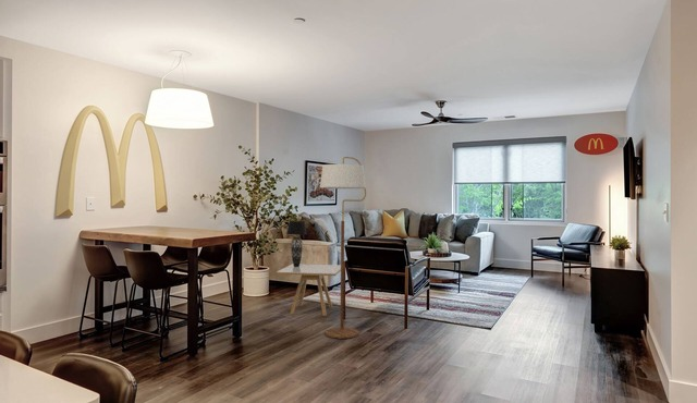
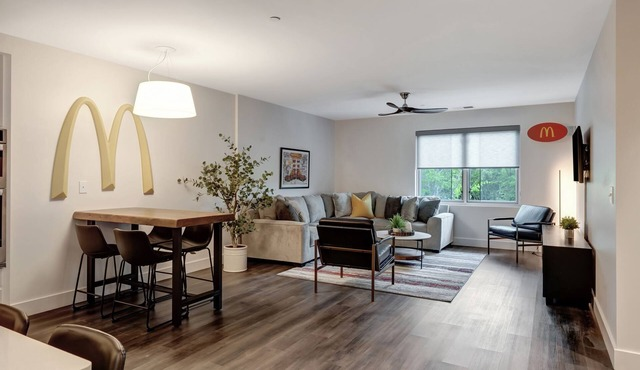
- side table [276,262,341,317]
- table lamp [285,220,308,267]
- floor lamp [319,156,367,340]
